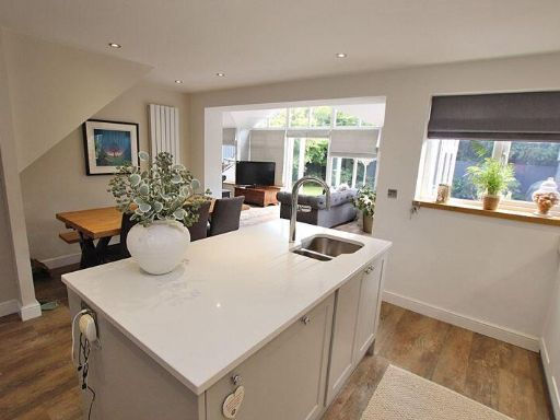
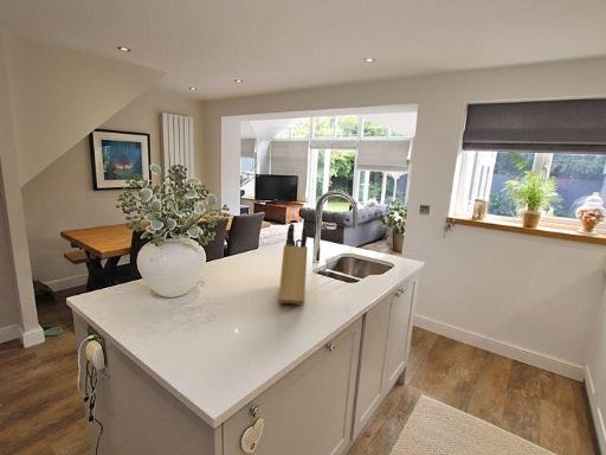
+ knife block [278,223,309,306]
